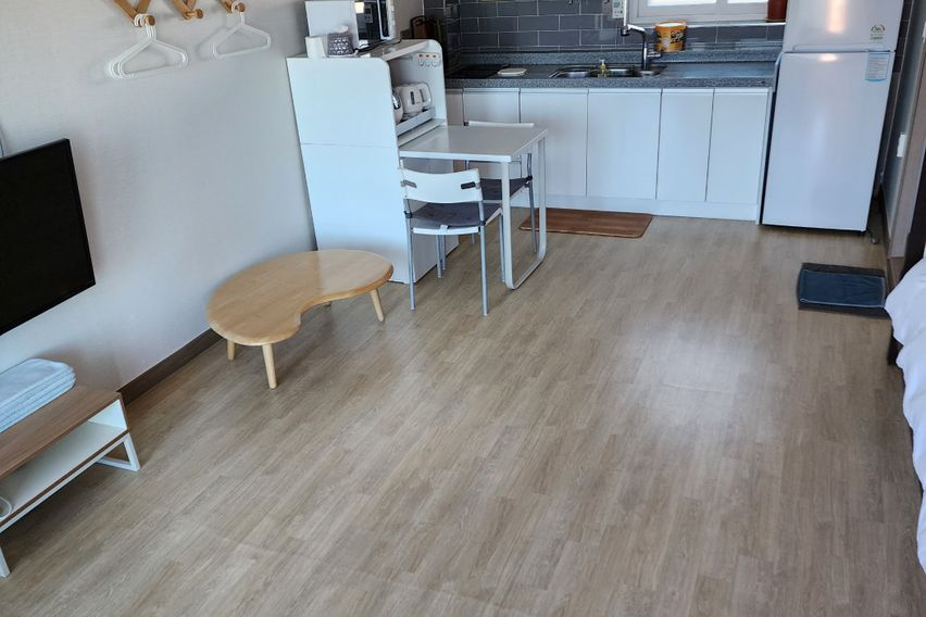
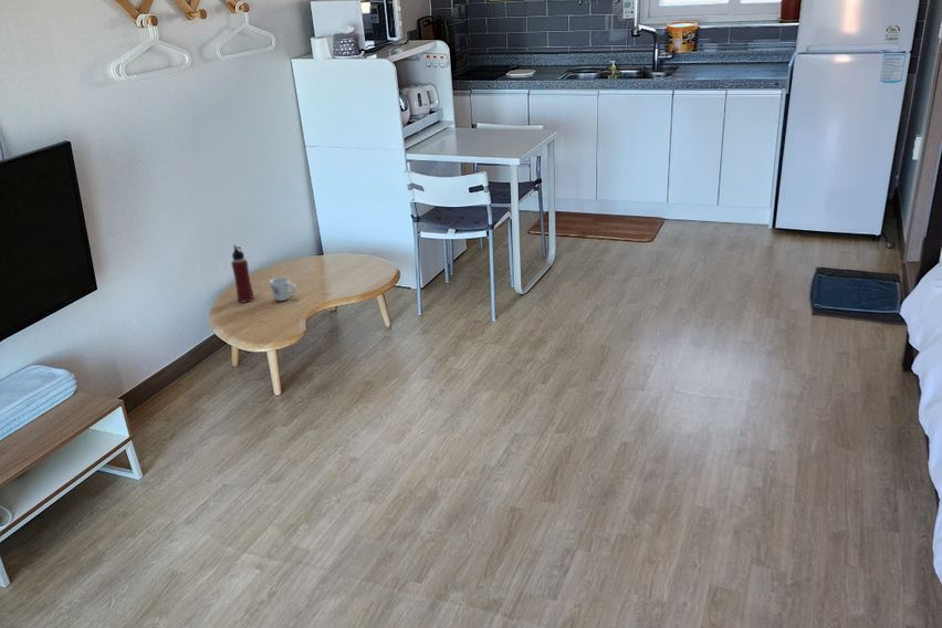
+ mug [269,275,297,302]
+ water bottle [230,244,254,303]
